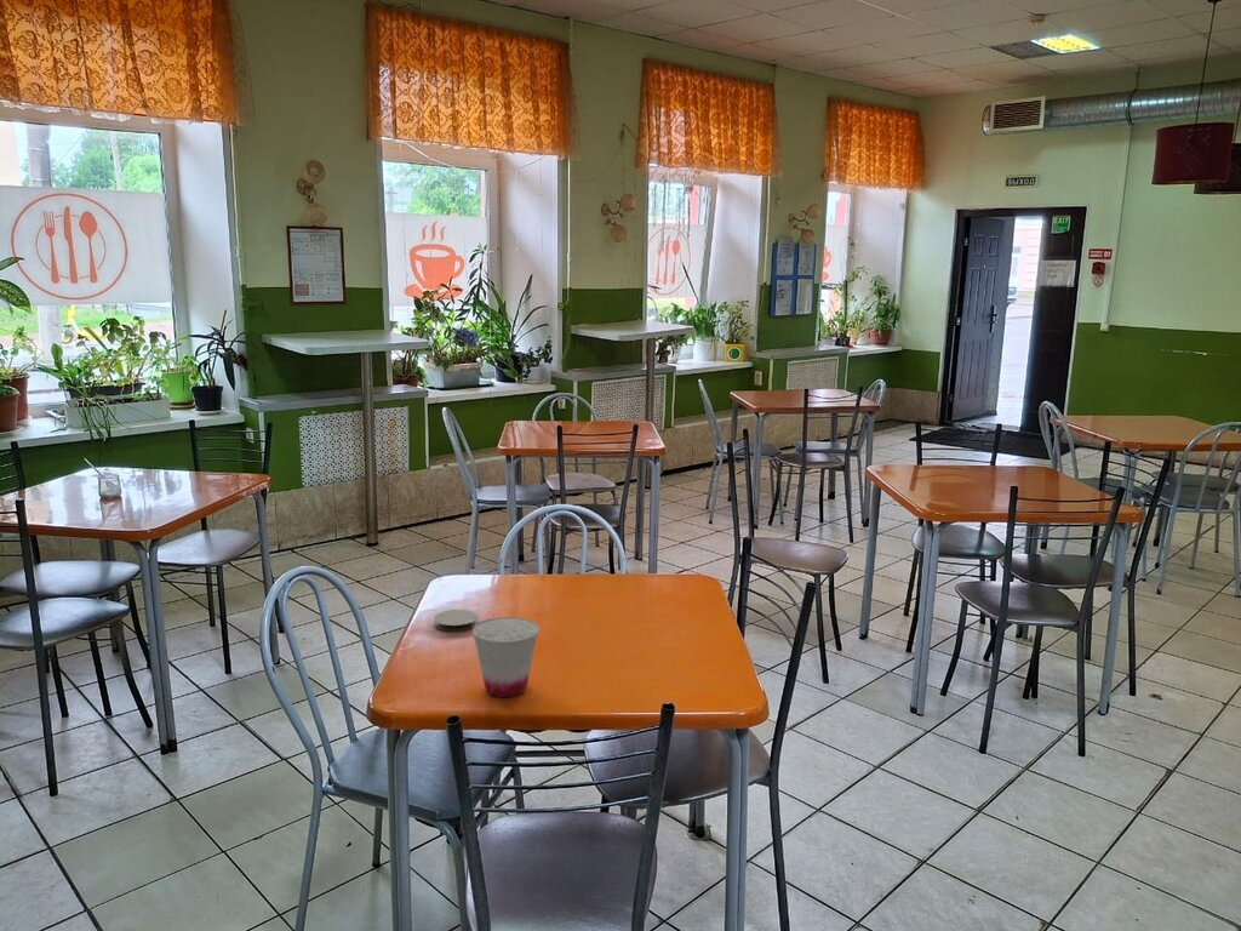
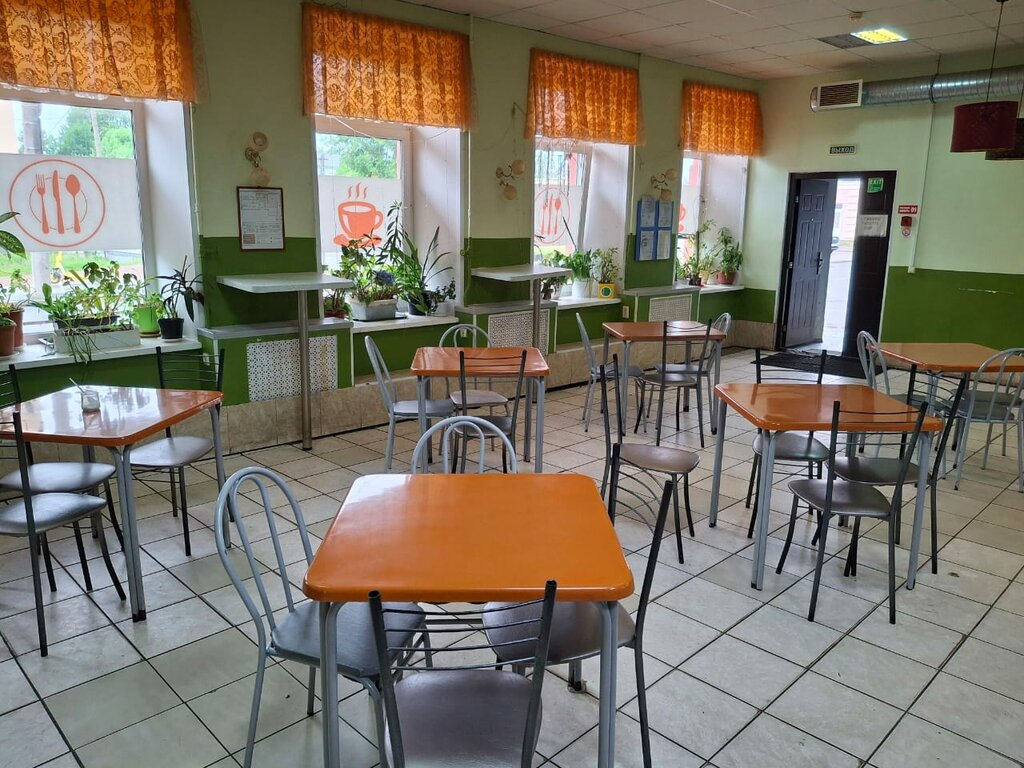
- cup [471,616,541,698]
- coaster [433,609,480,633]
